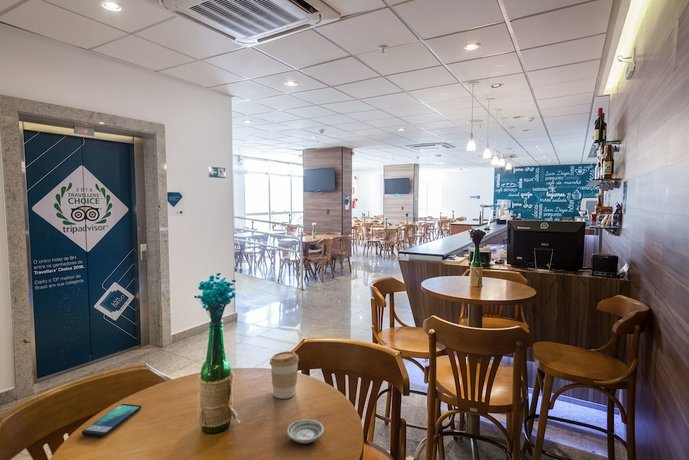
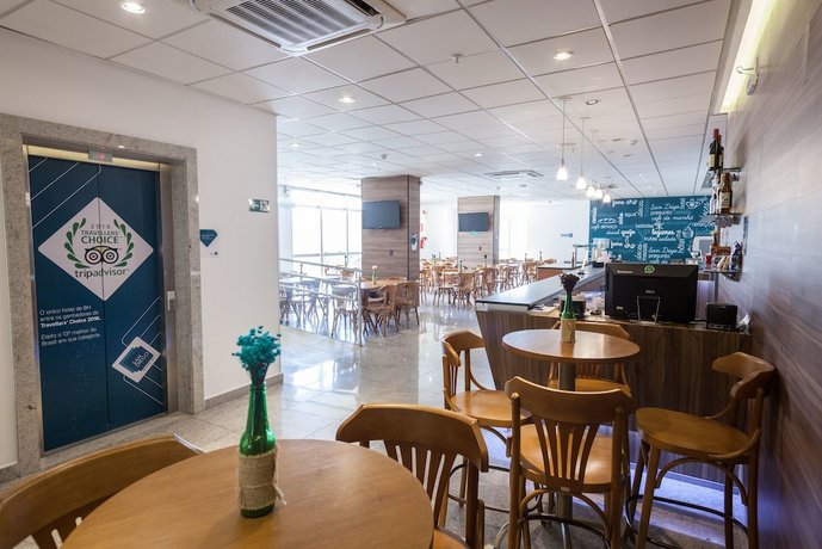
- coffee cup [269,350,300,400]
- saucer [286,418,325,444]
- smartphone [81,403,142,438]
